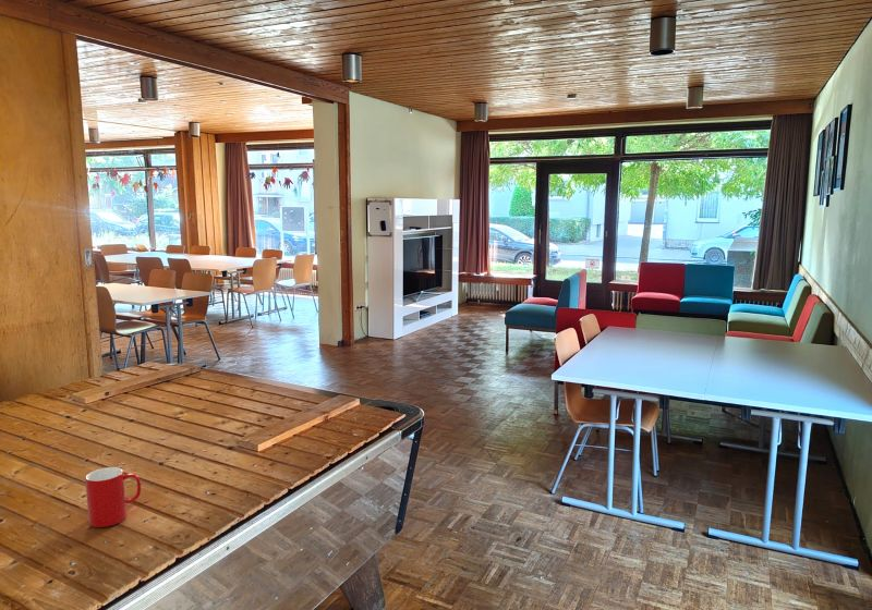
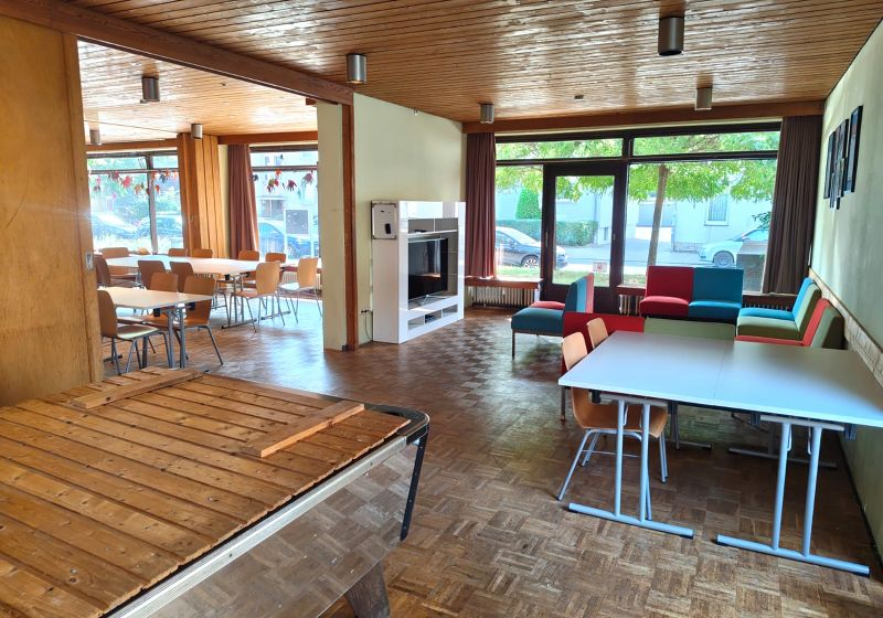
- cup [84,466,142,528]
